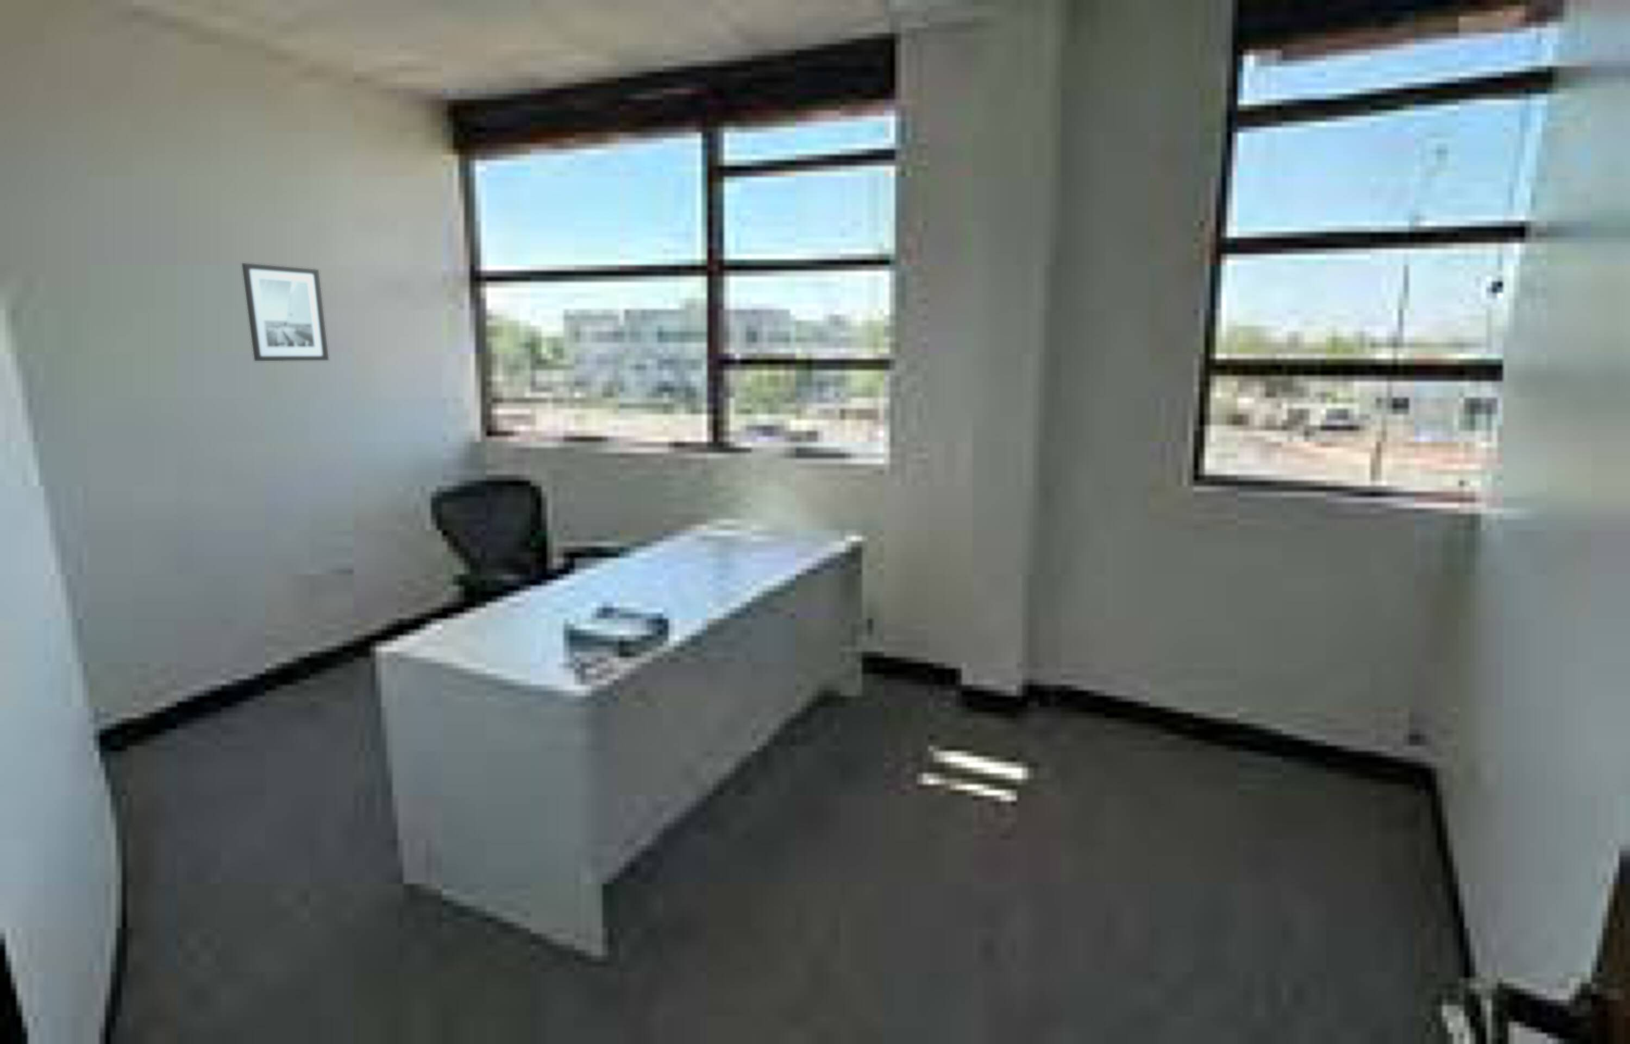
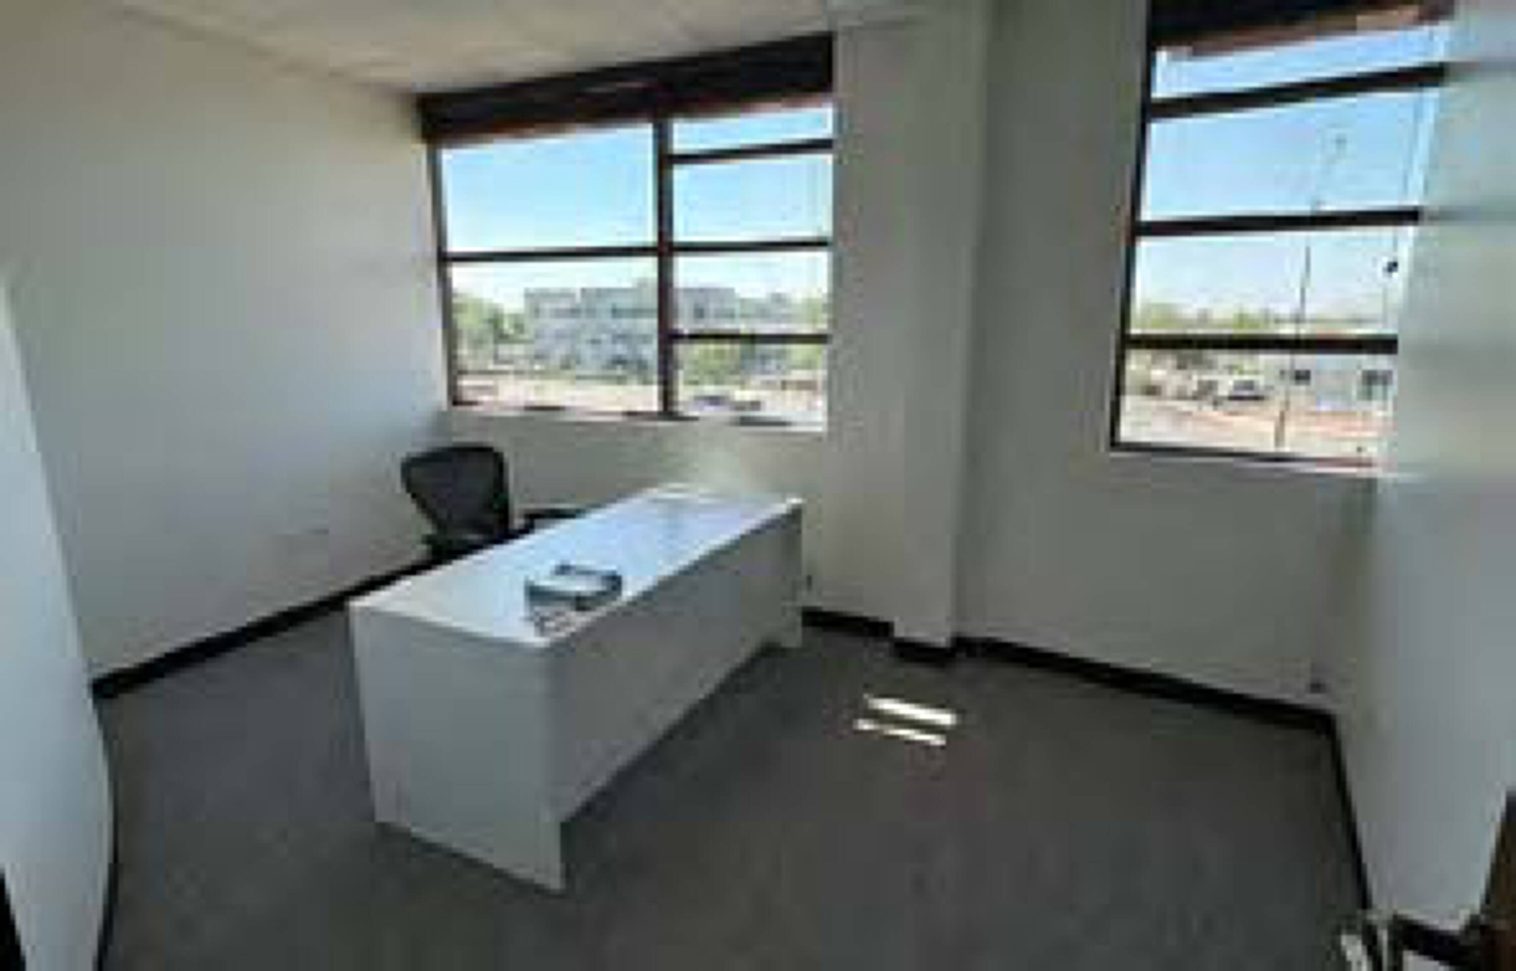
- wall art [241,262,329,362]
